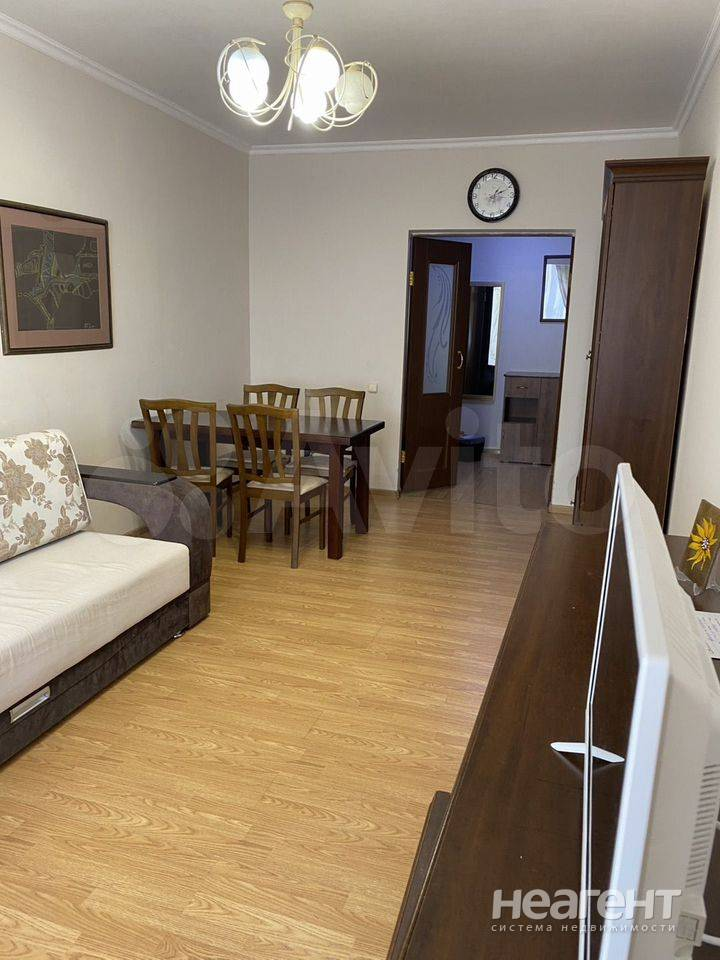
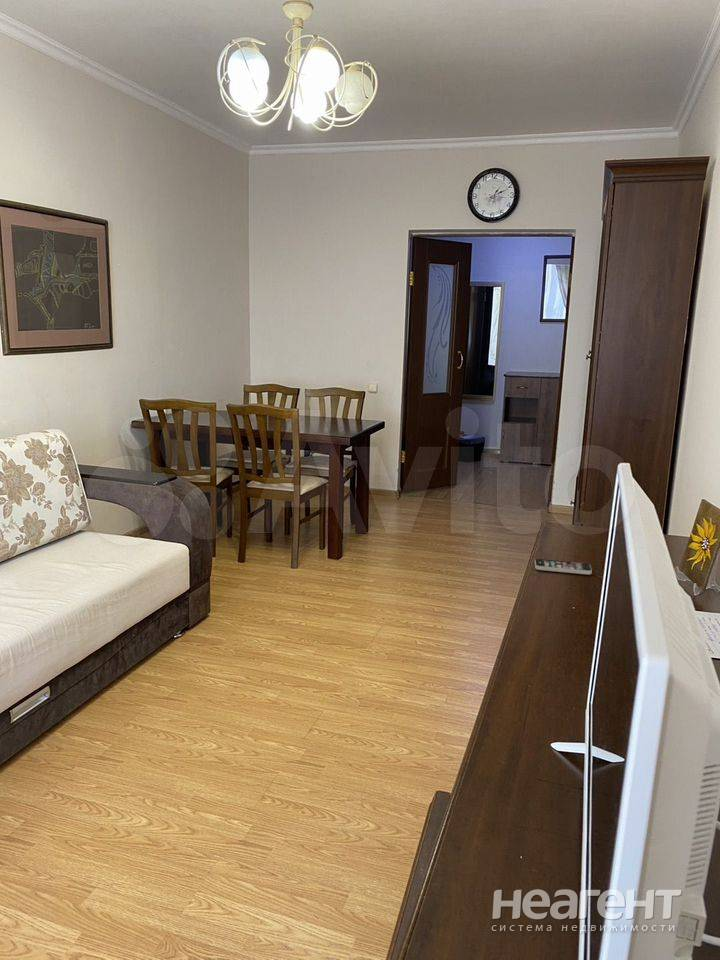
+ smartphone [534,558,593,576]
